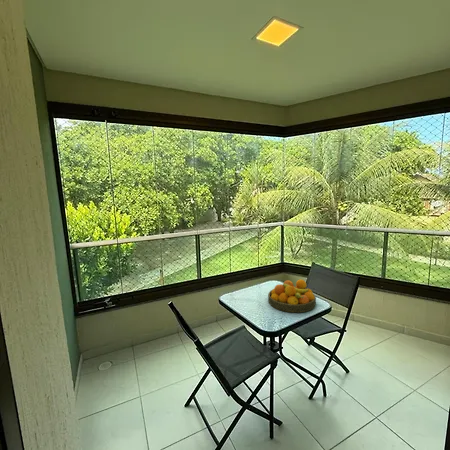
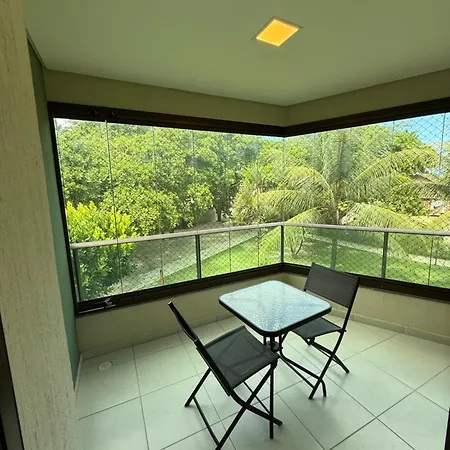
- fruit bowl [267,278,317,313]
